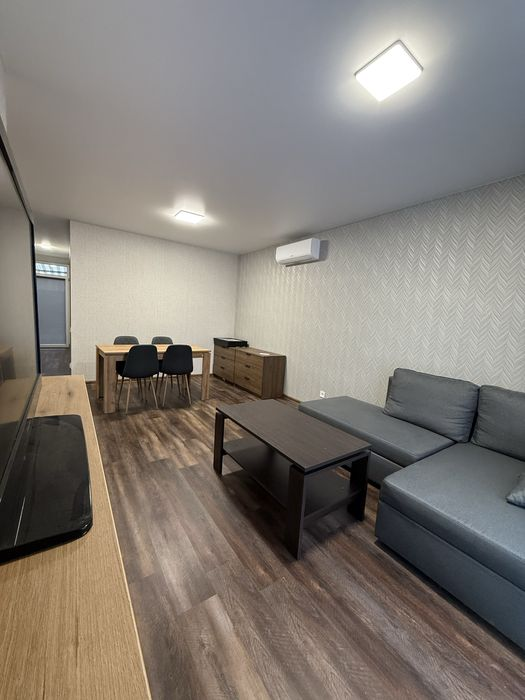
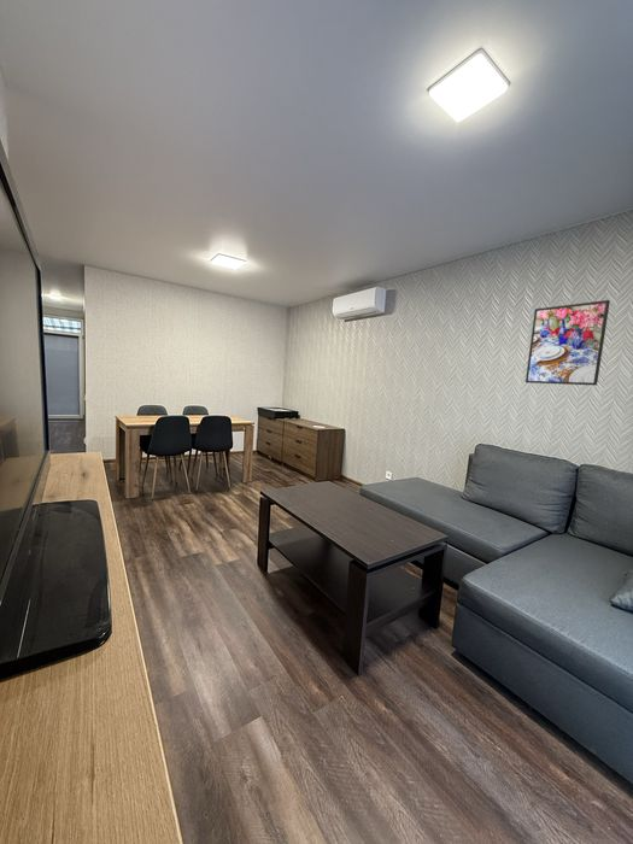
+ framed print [524,299,611,387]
